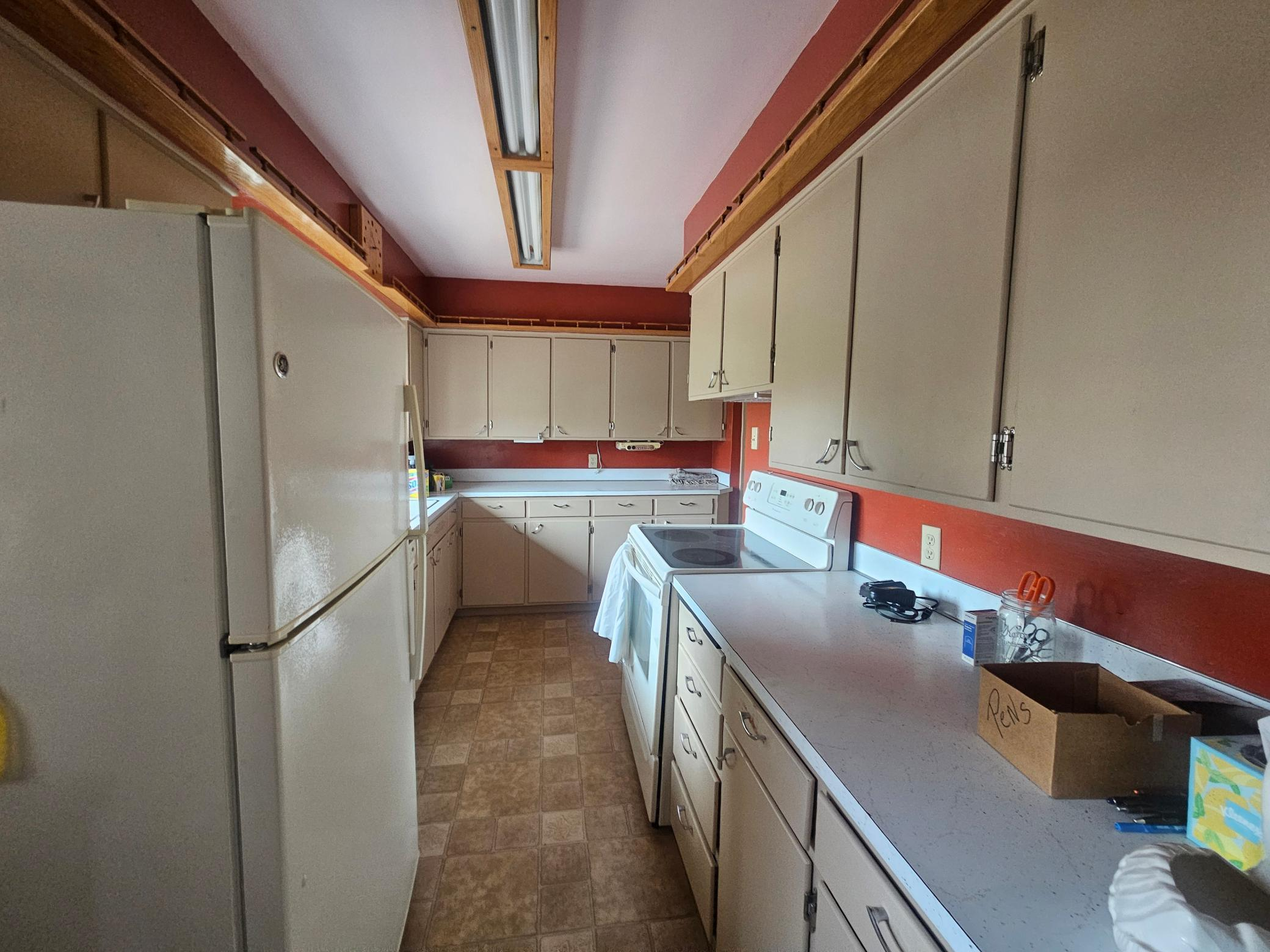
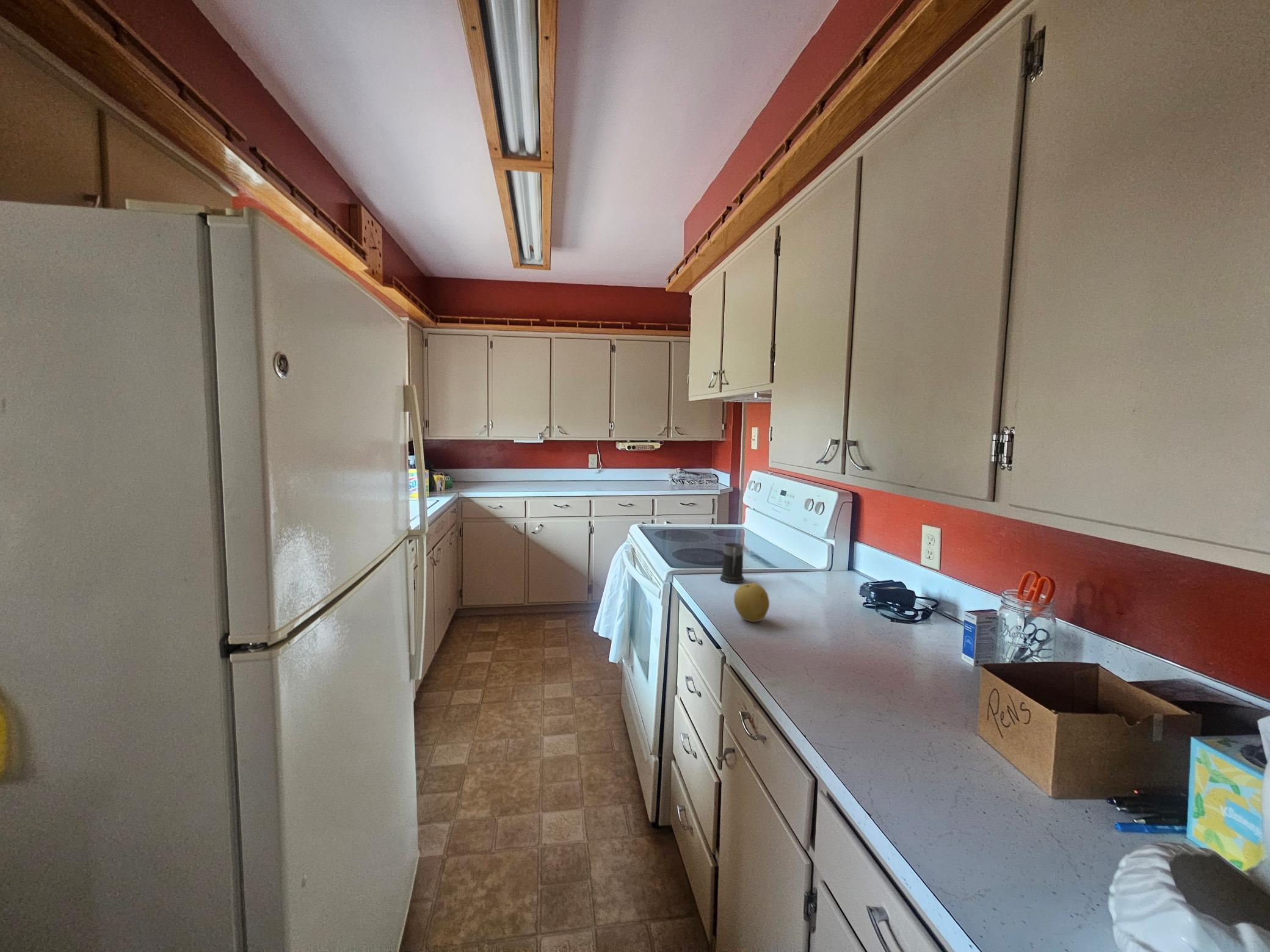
+ fruit [733,582,770,622]
+ mug [719,542,745,583]
